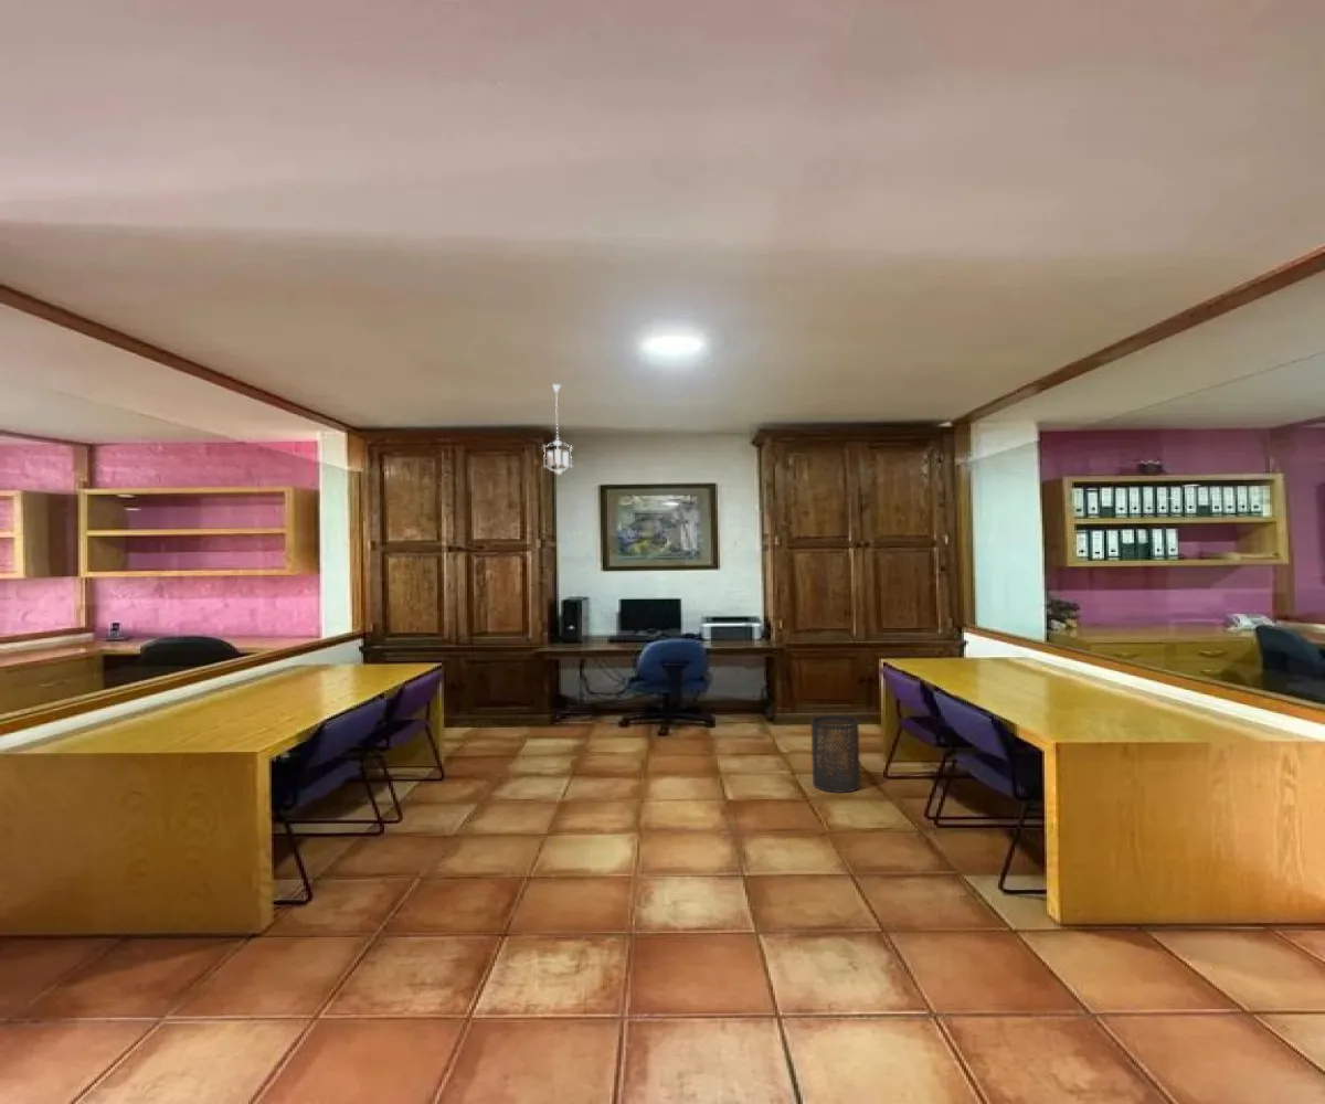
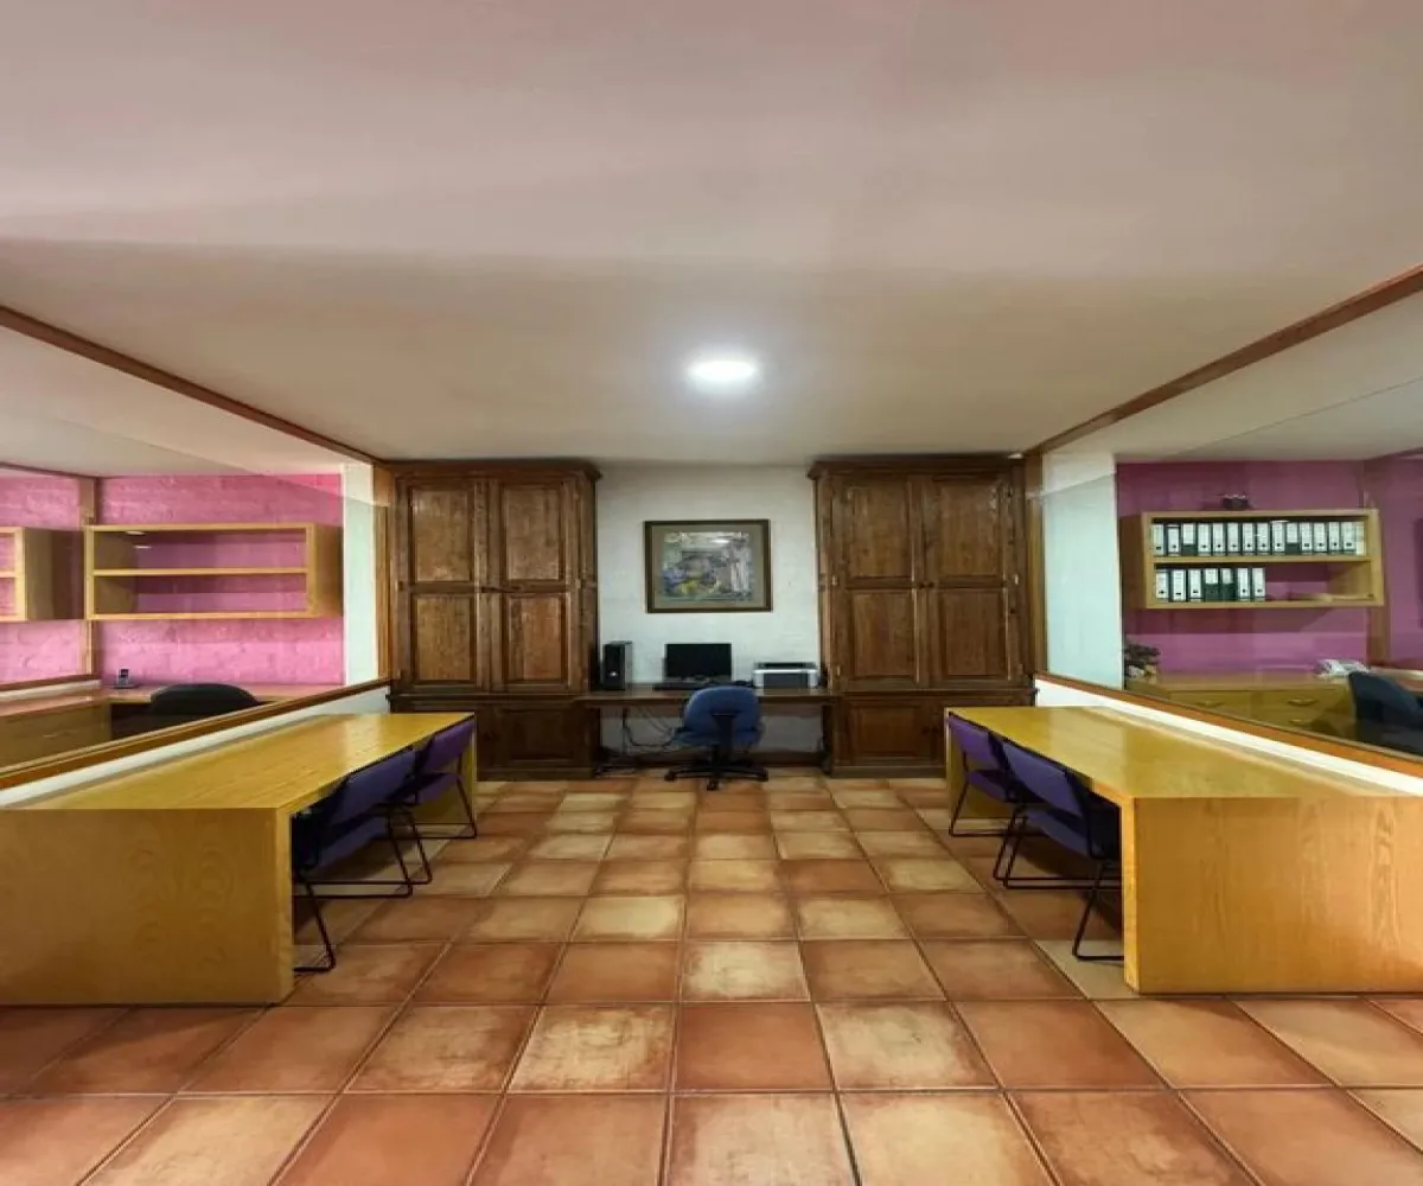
- trash can [809,714,861,794]
- pendant light [540,383,575,477]
